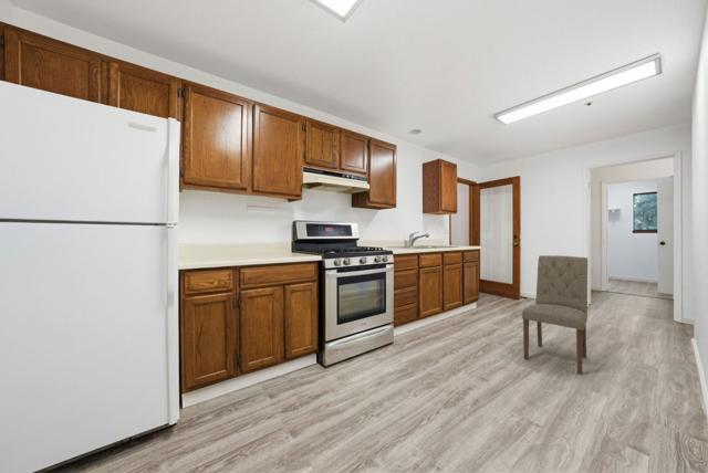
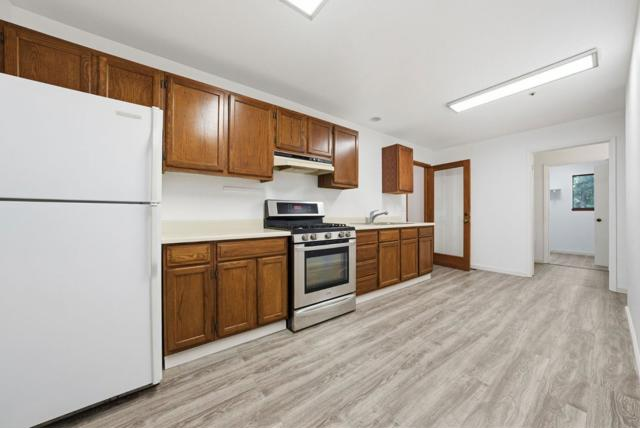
- dining chair [521,254,589,376]
